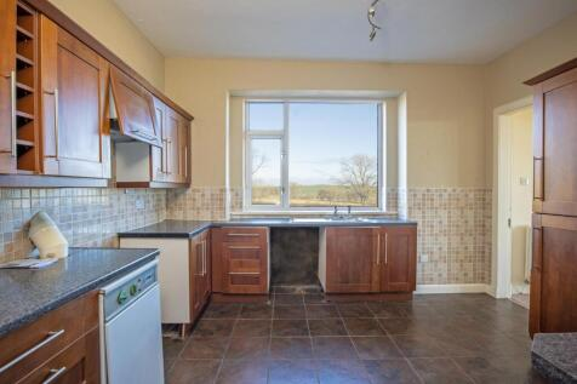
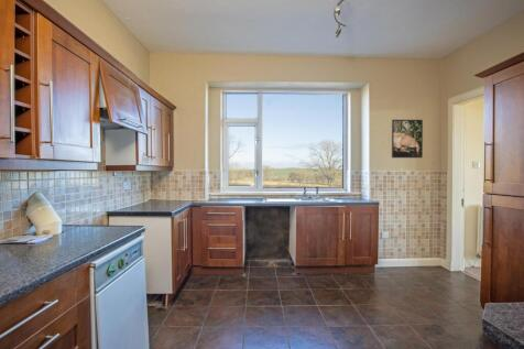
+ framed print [391,119,424,159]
